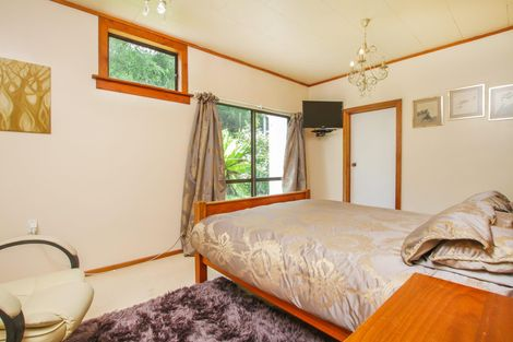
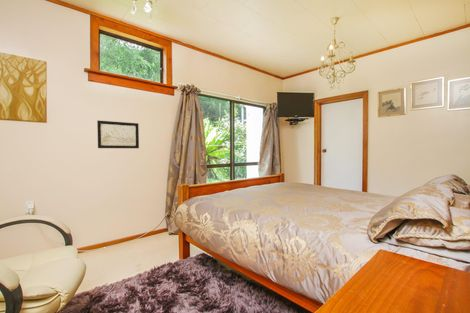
+ wall art [96,119,140,149]
